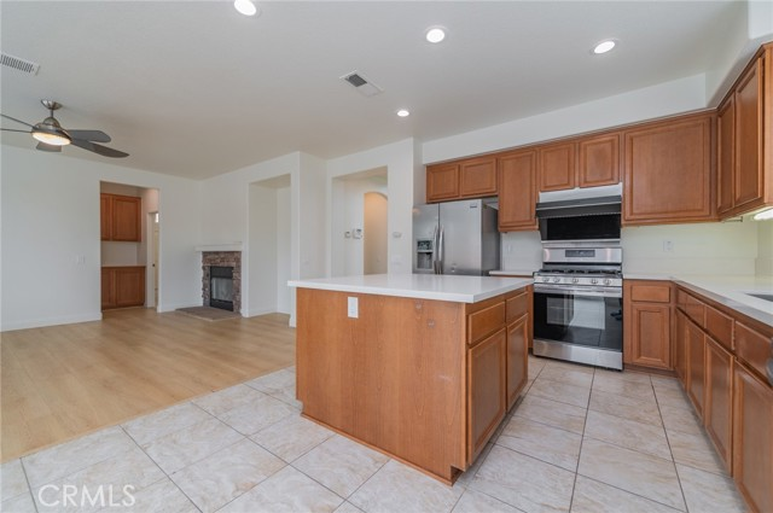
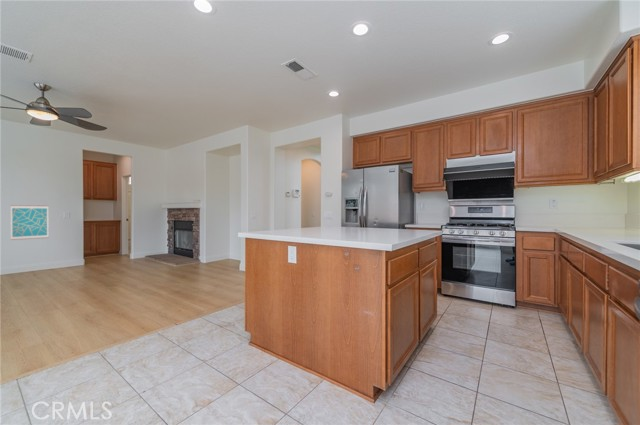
+ wall art [10,204,50,241]
